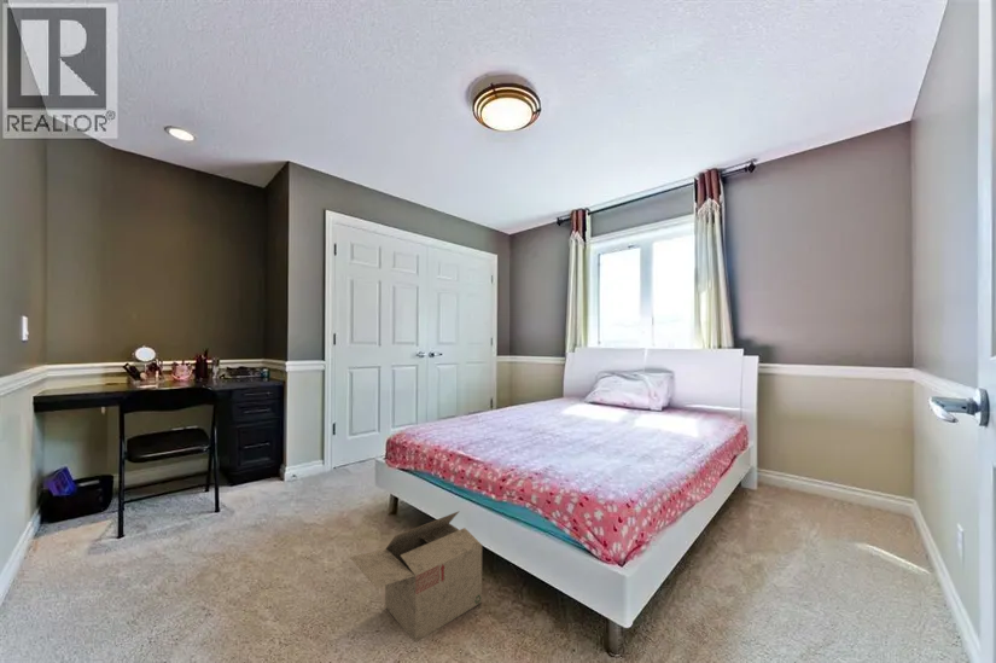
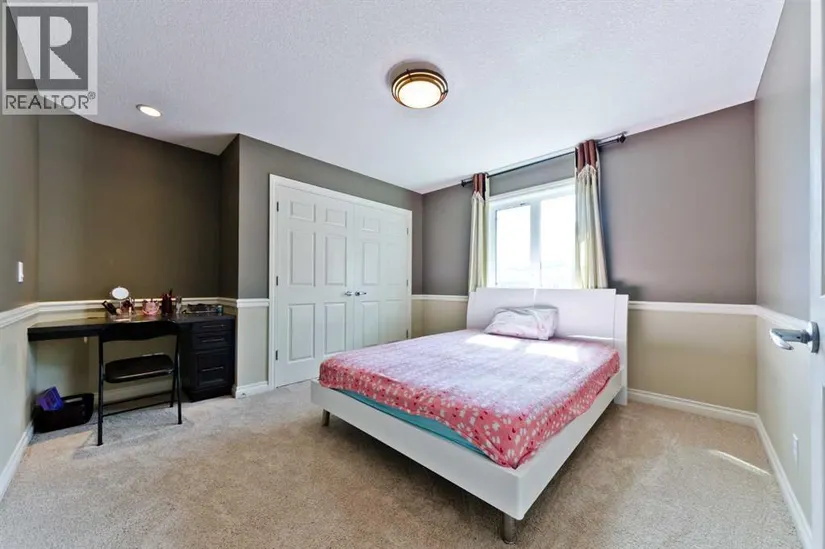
- cardboard box [349,510,483,644]
